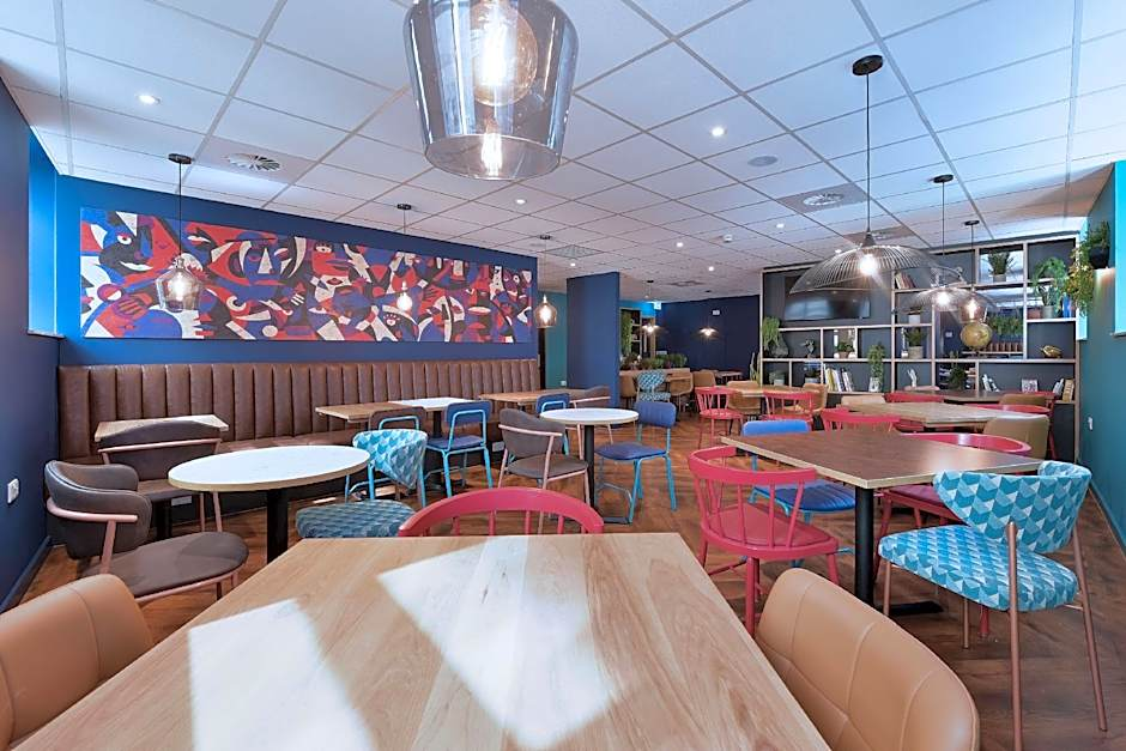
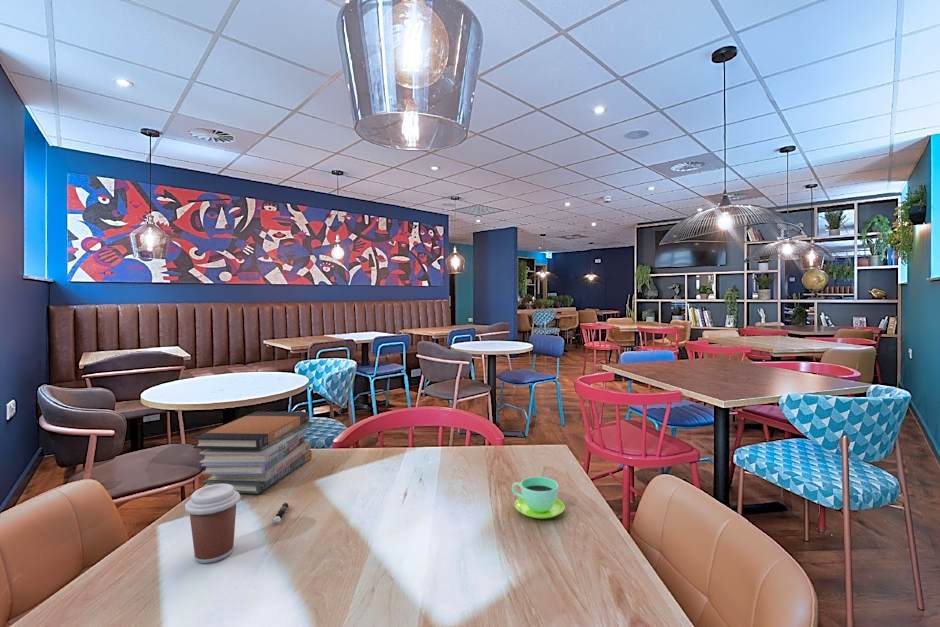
+ book stack [192,411,313,495]
+ coffee cup [184,484,241,564]
+ pepper shaker [273,502,290,524]
+ cup [511,476,566,520]
